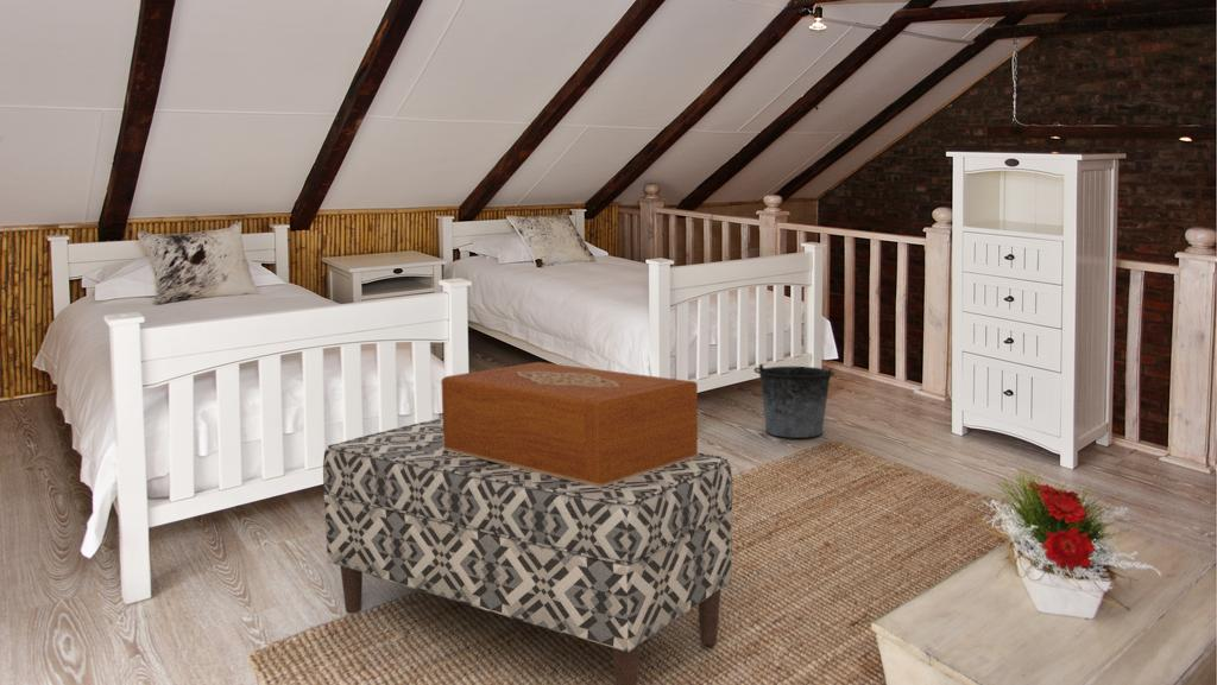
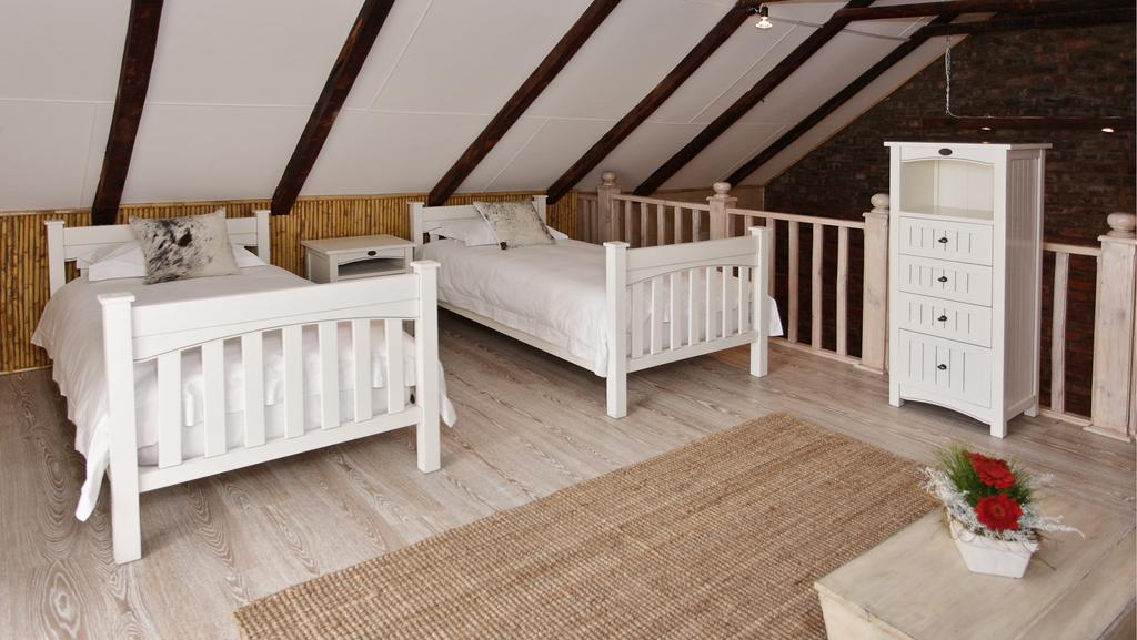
- bench [322,417,733,685]
- bucket [753,363,835,439]
- decorative box [440,361,699,488]
